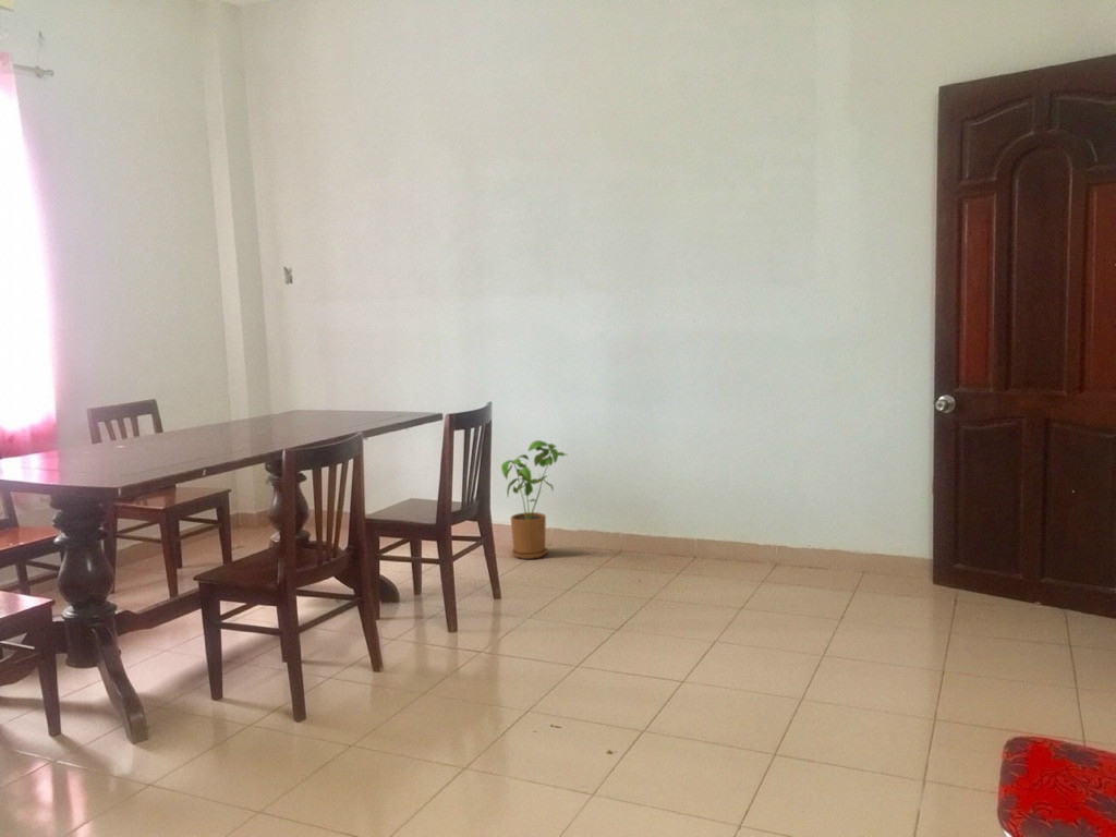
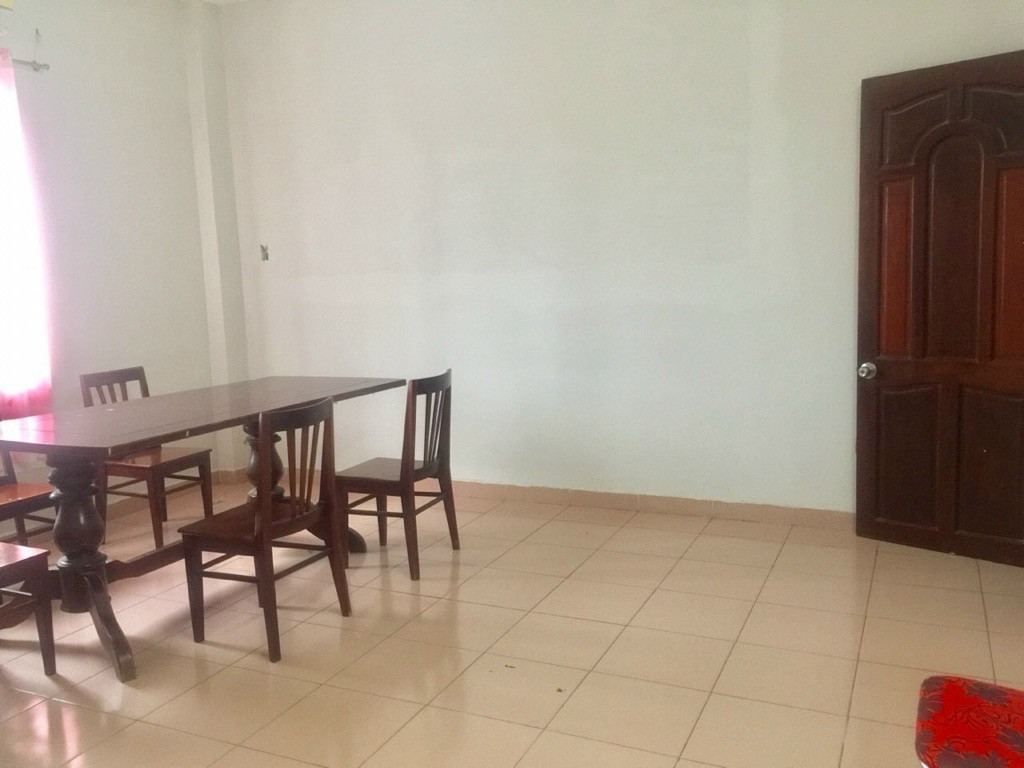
- house plant [500,439,567,560]
